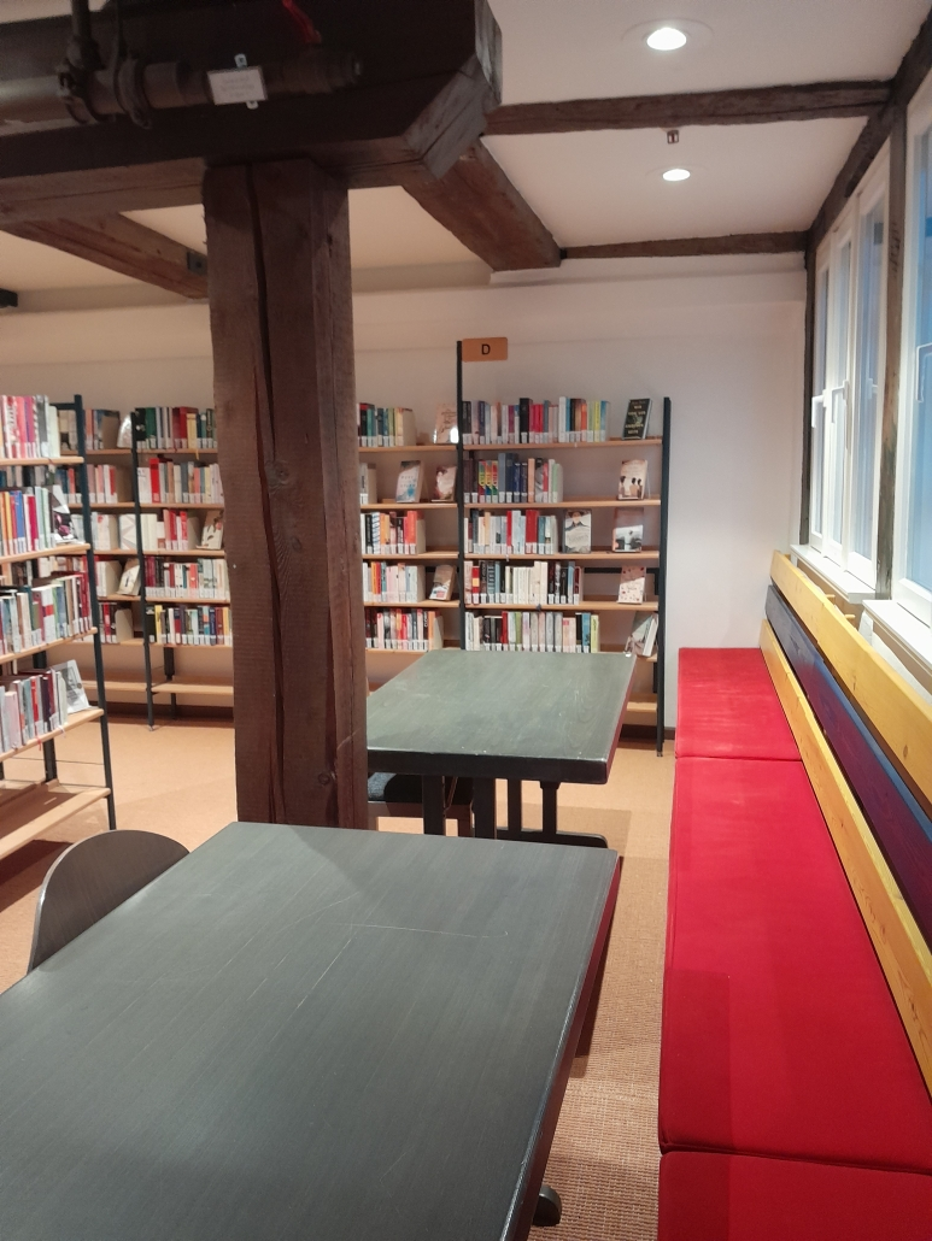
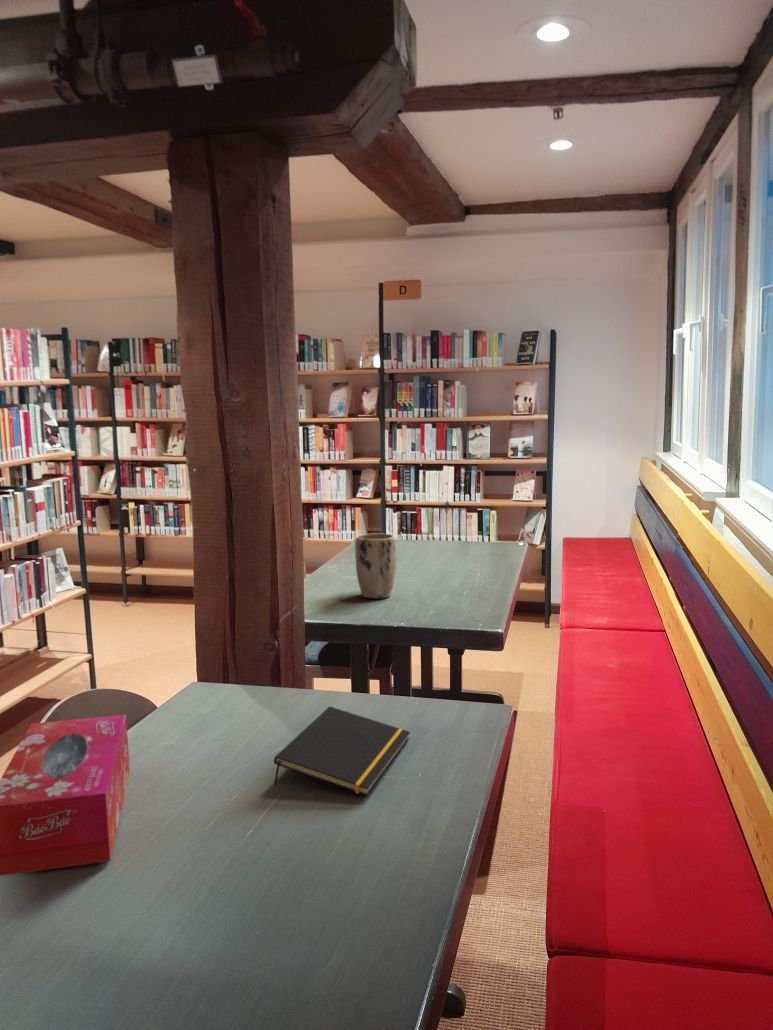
+ plant pot [354,532,397,600]
+ tissue box [0,714,131,877]
+ notepad [273,705,411,797]
